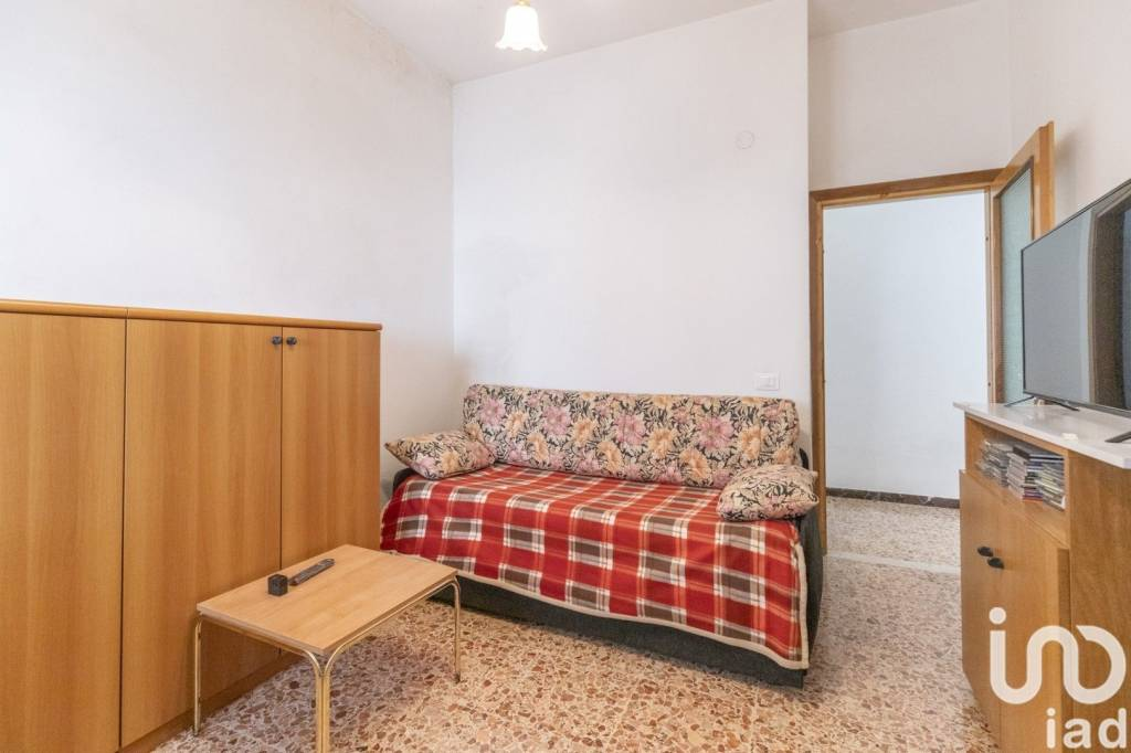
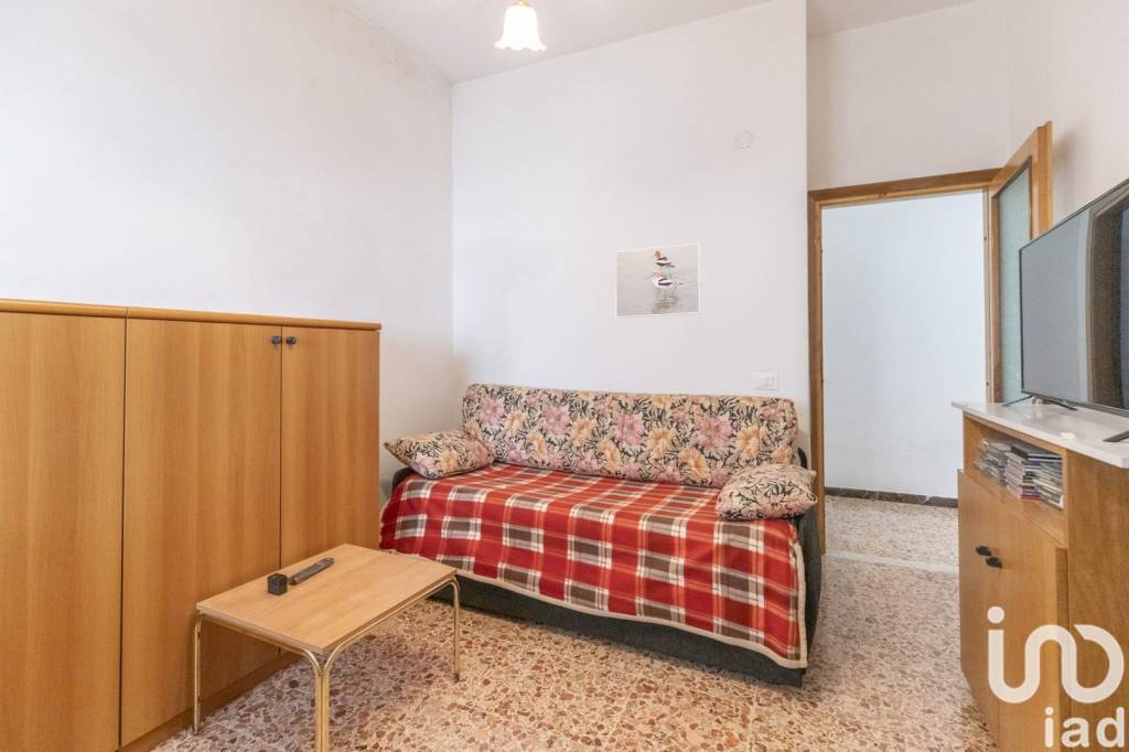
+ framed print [614,241,701,319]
